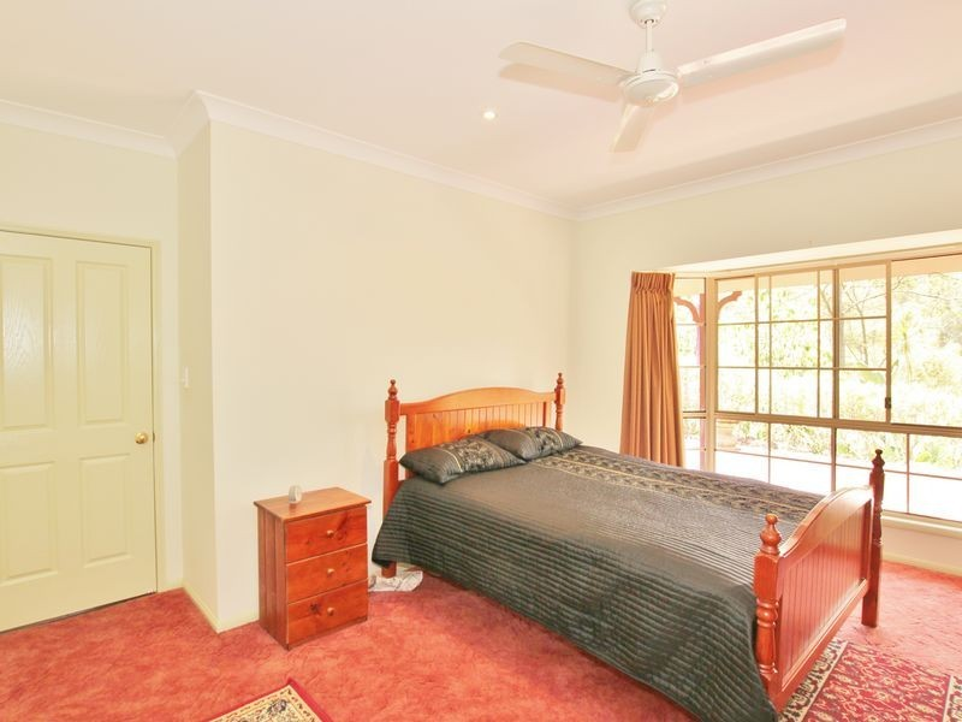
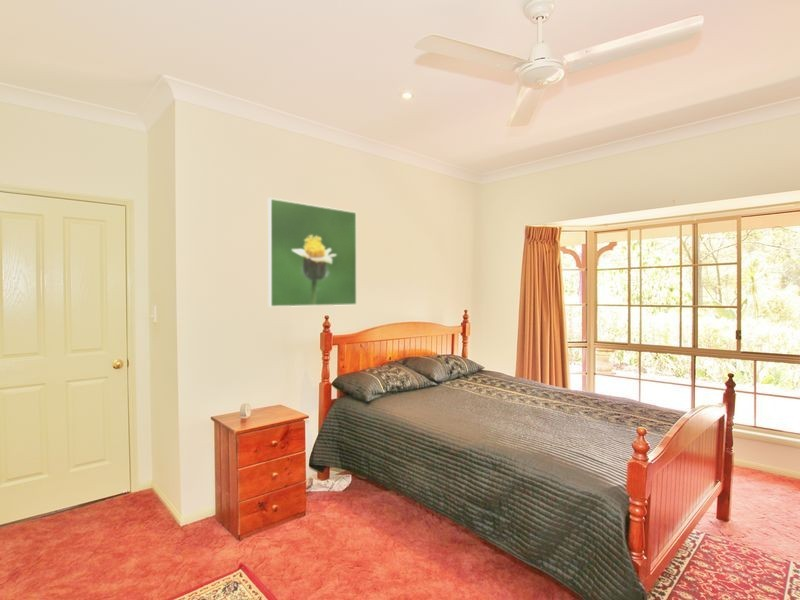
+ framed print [267,197,358,308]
